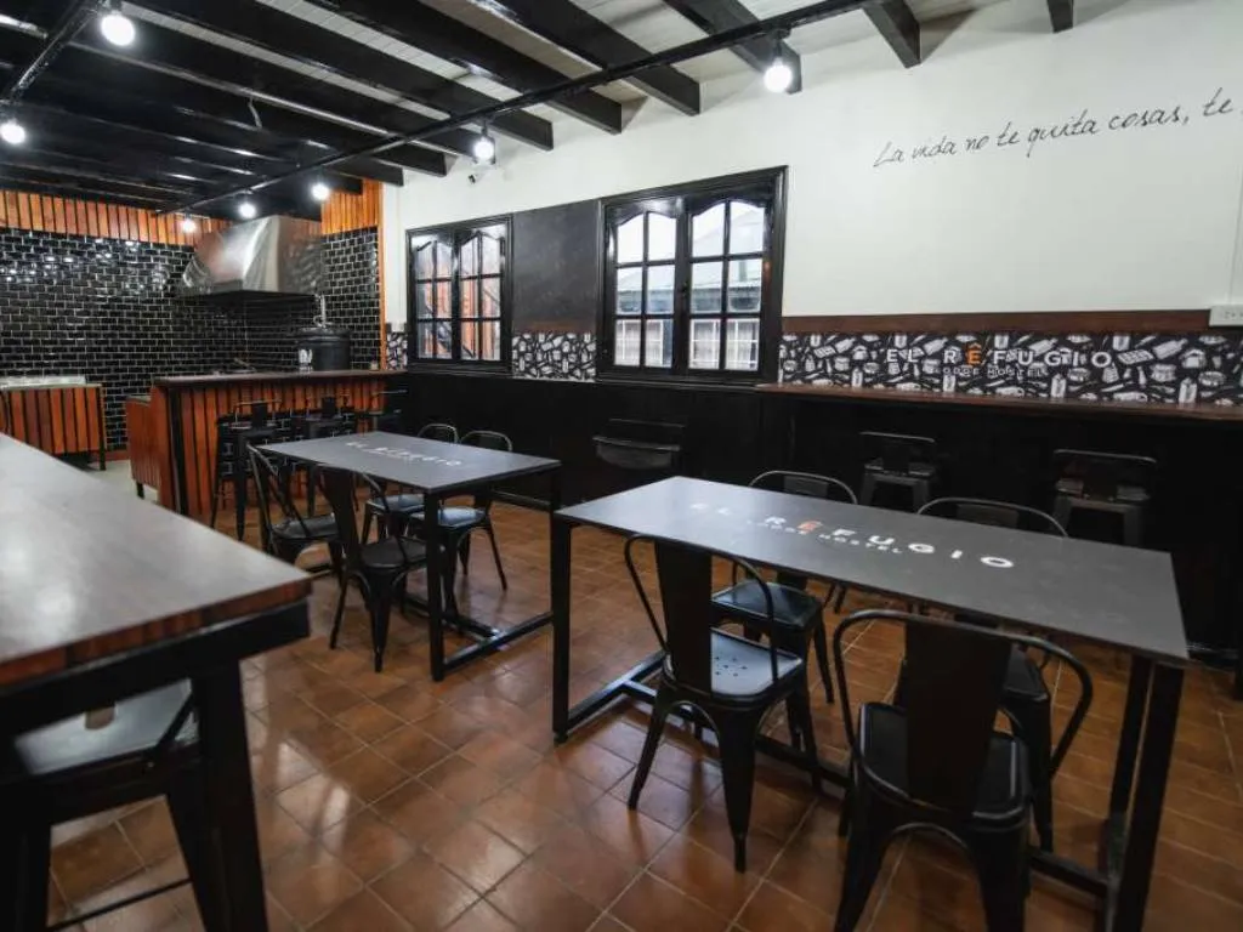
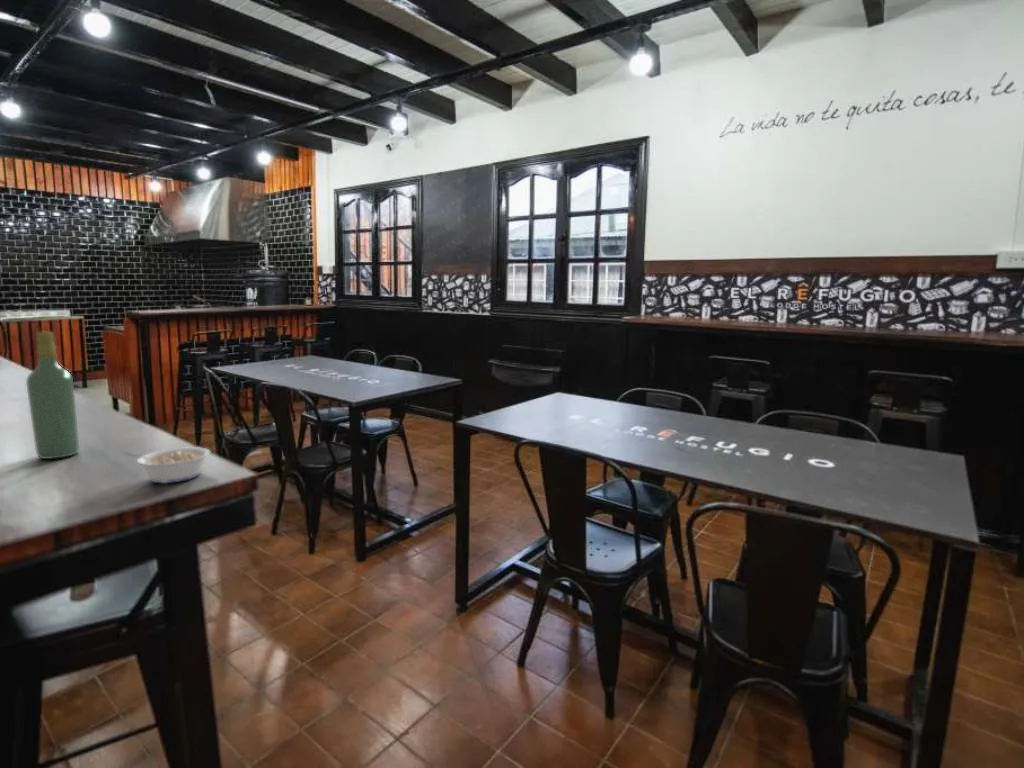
+ wine bottle [25,331,80,460]
+ legume [123,446,211,484]
